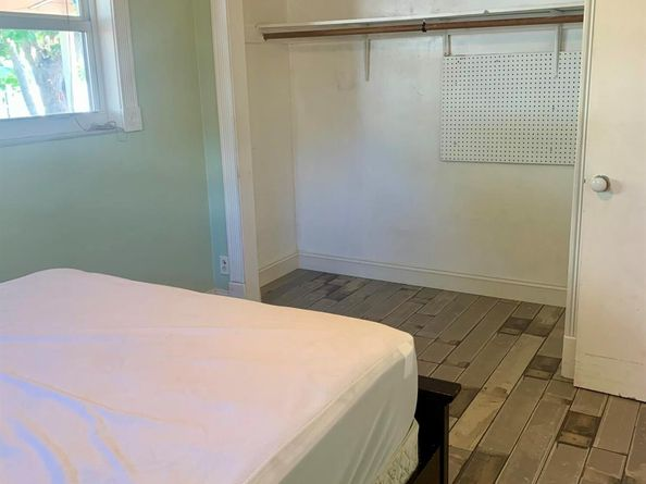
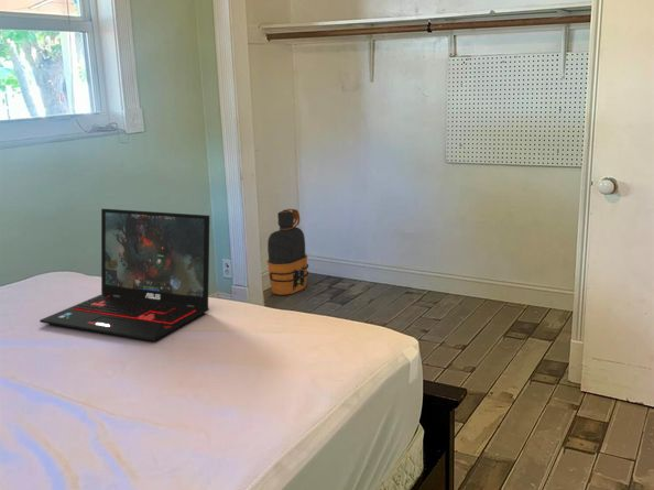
+ water bottle [265,208,309,296]
+ laptop [39,208,210,342]
